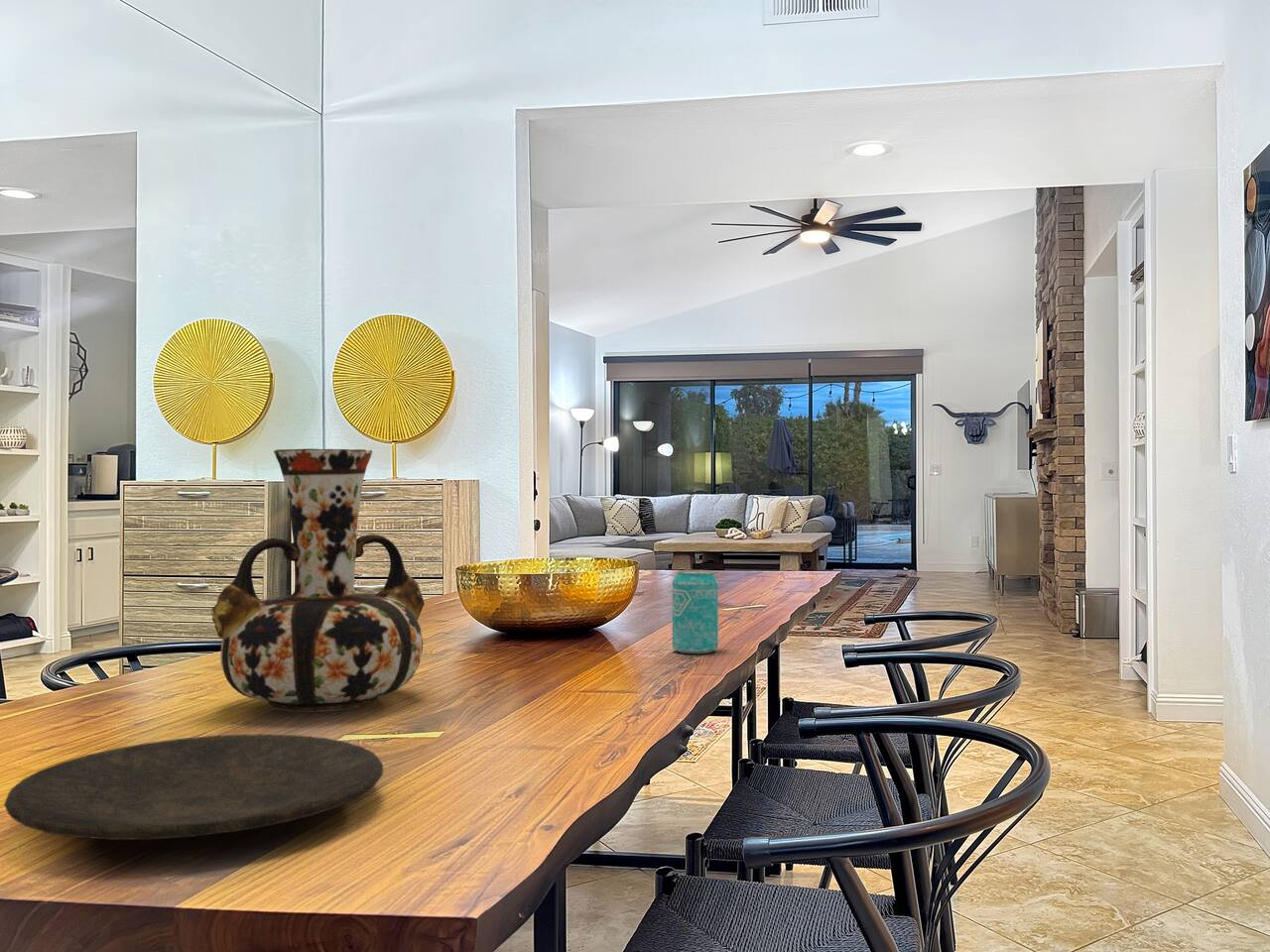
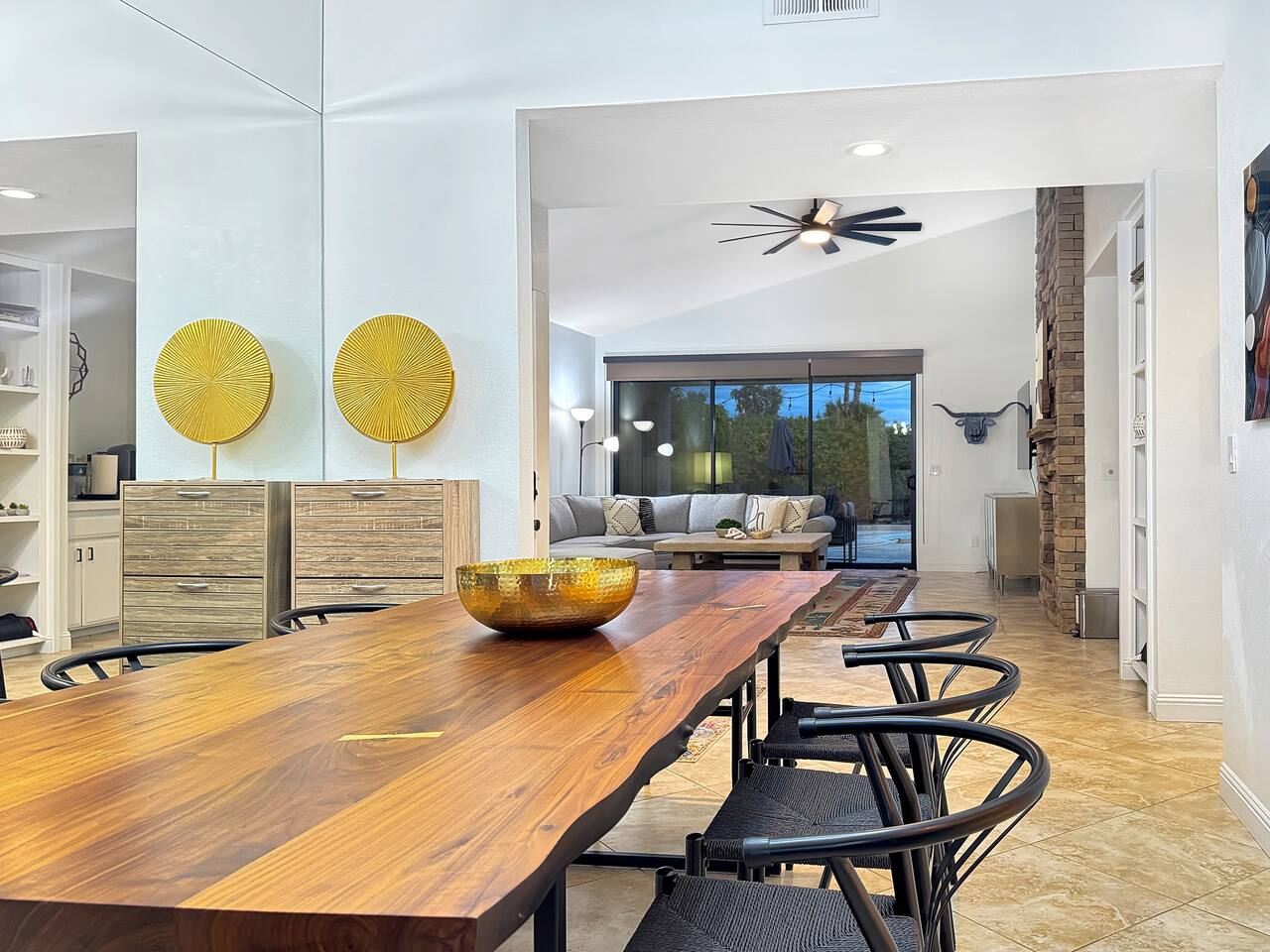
- vase [210,447,426,713]
- beverage can [672,569,719,654]
- plate [3,733,384,841]
